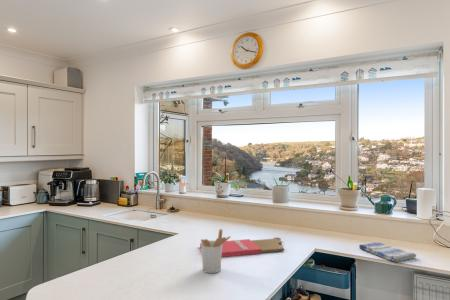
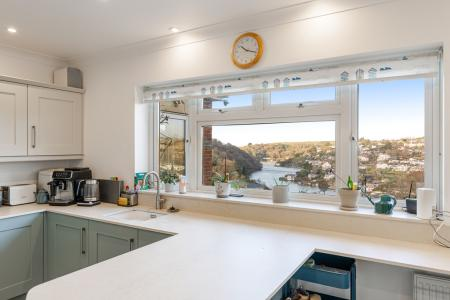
- dish towel [358,242,417,263]
- utensil holder [200,228,232,274]
- cutting board [199,237,285,258]
